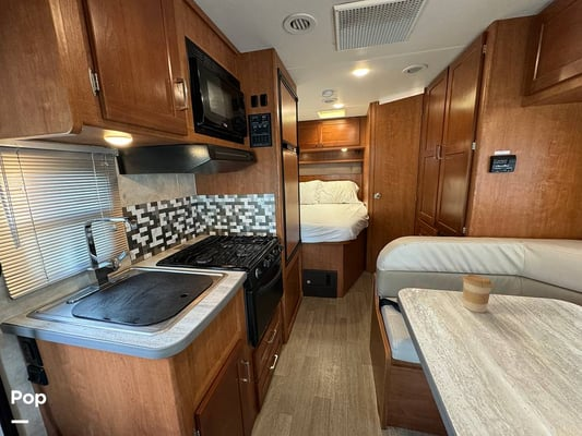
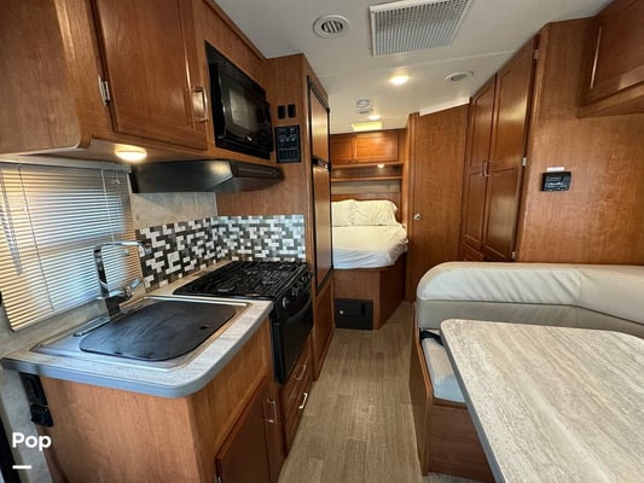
- coffee cup [462,274,494,314]
